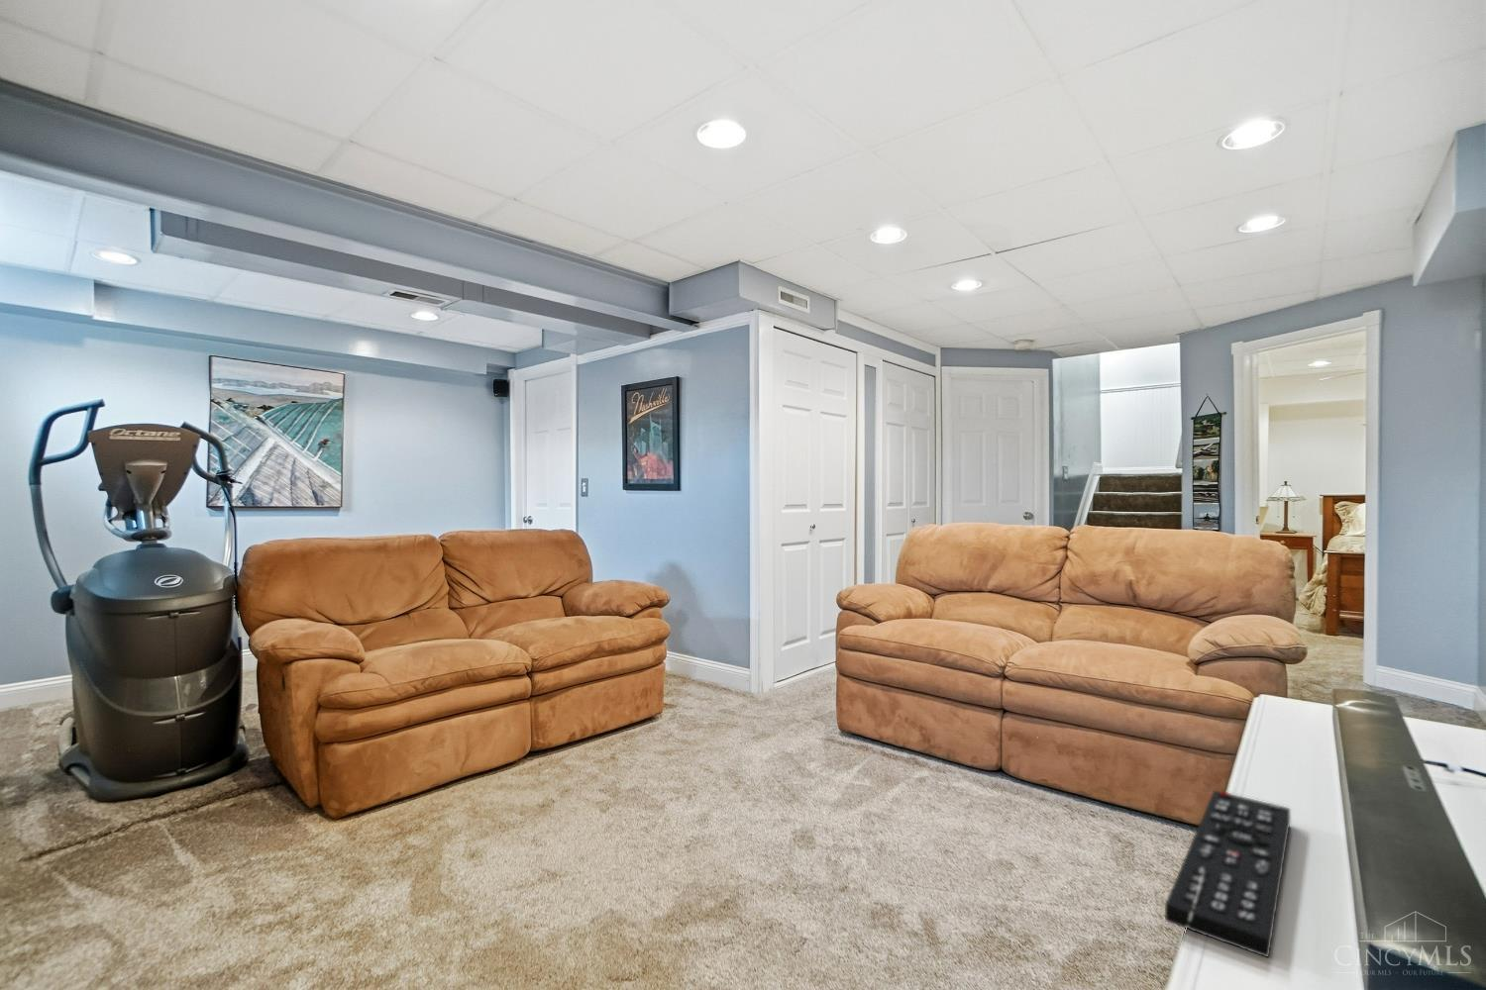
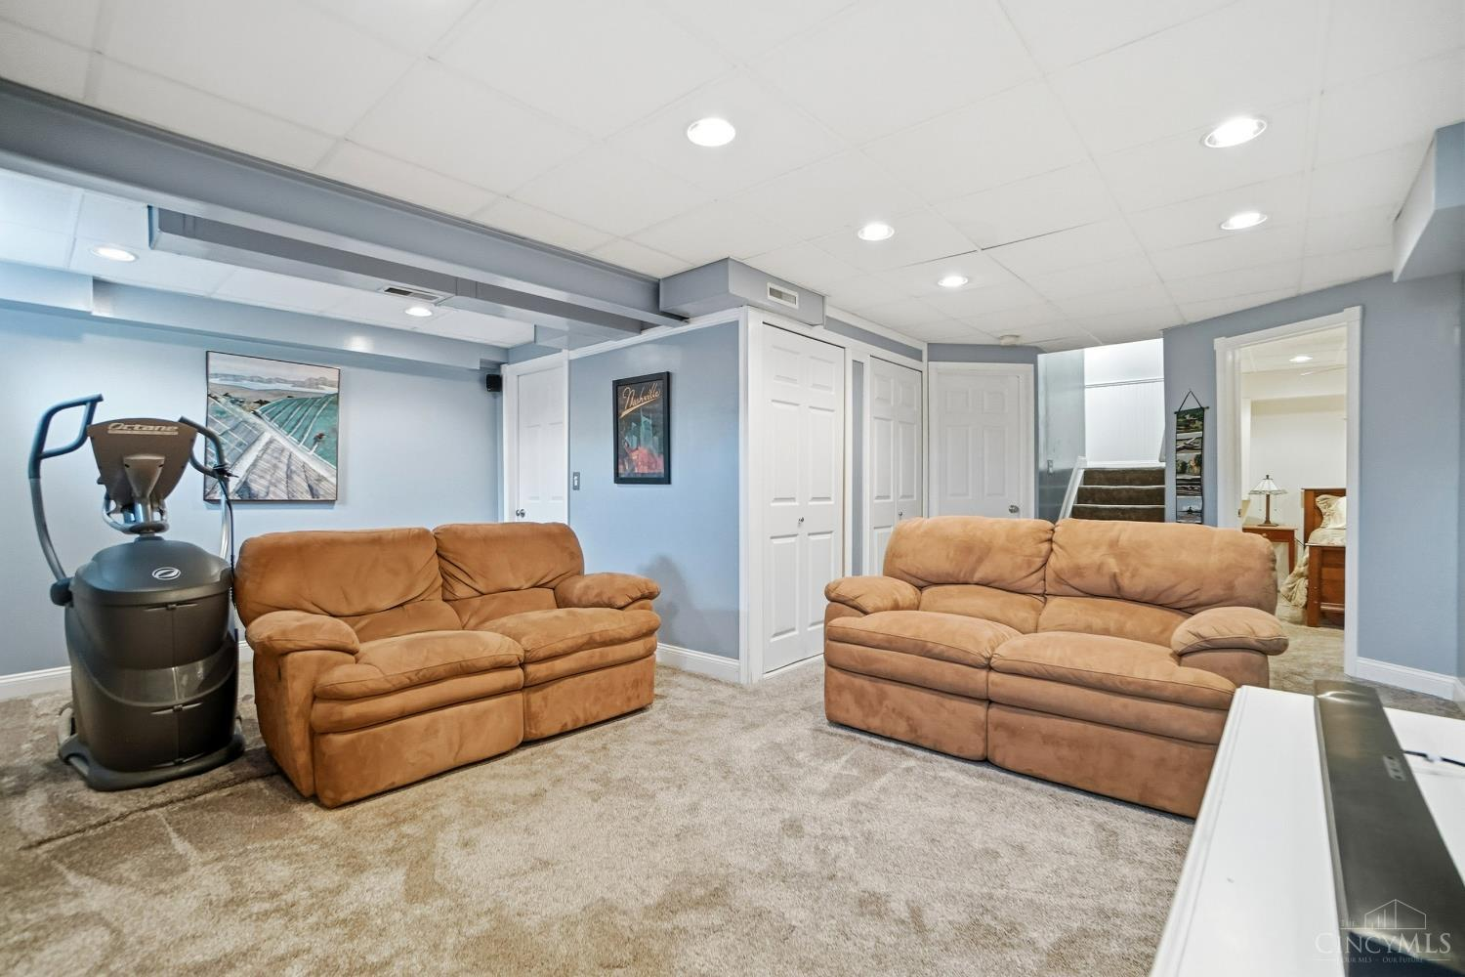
- remote control [1164,789,1290,959]
